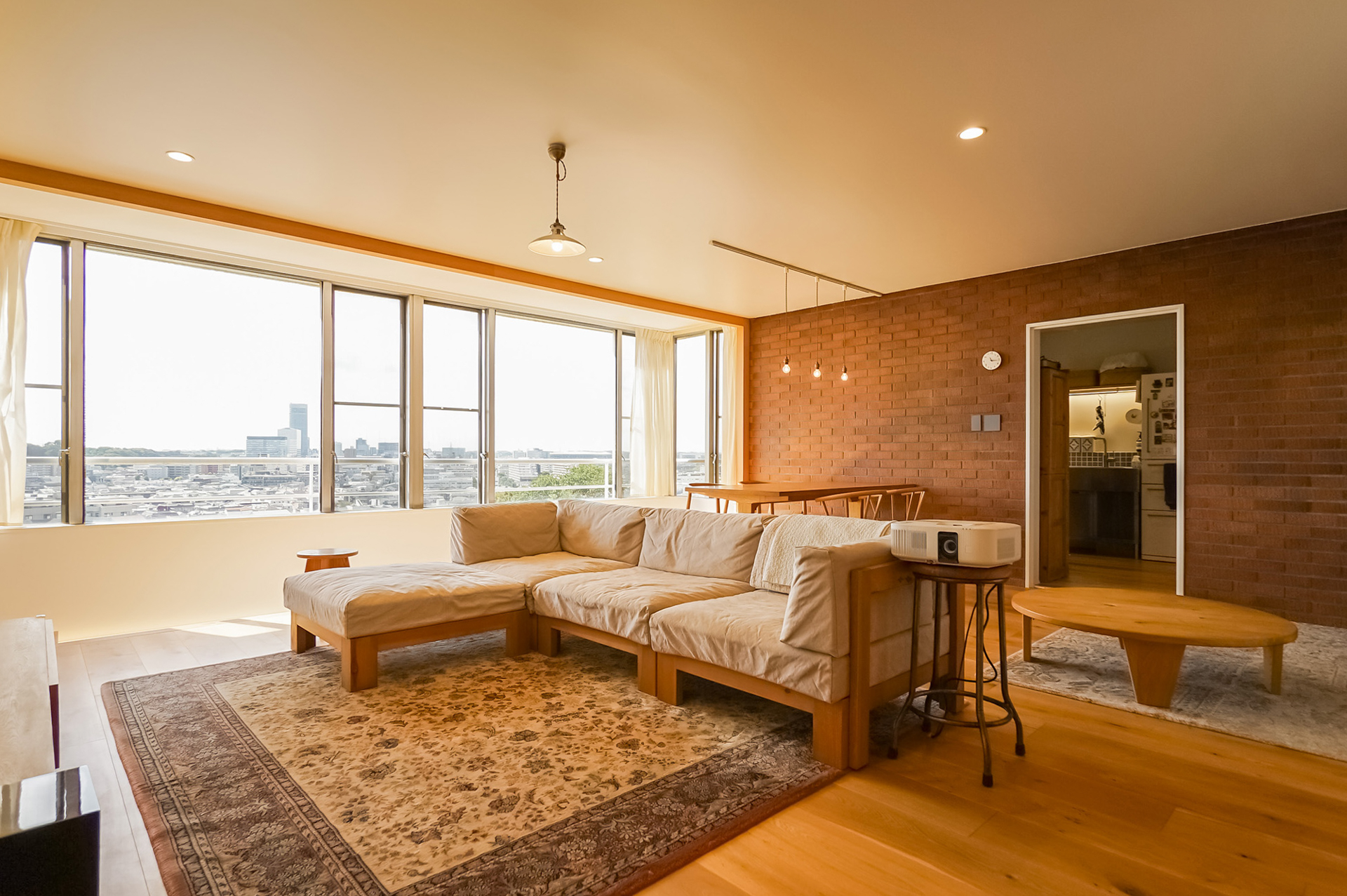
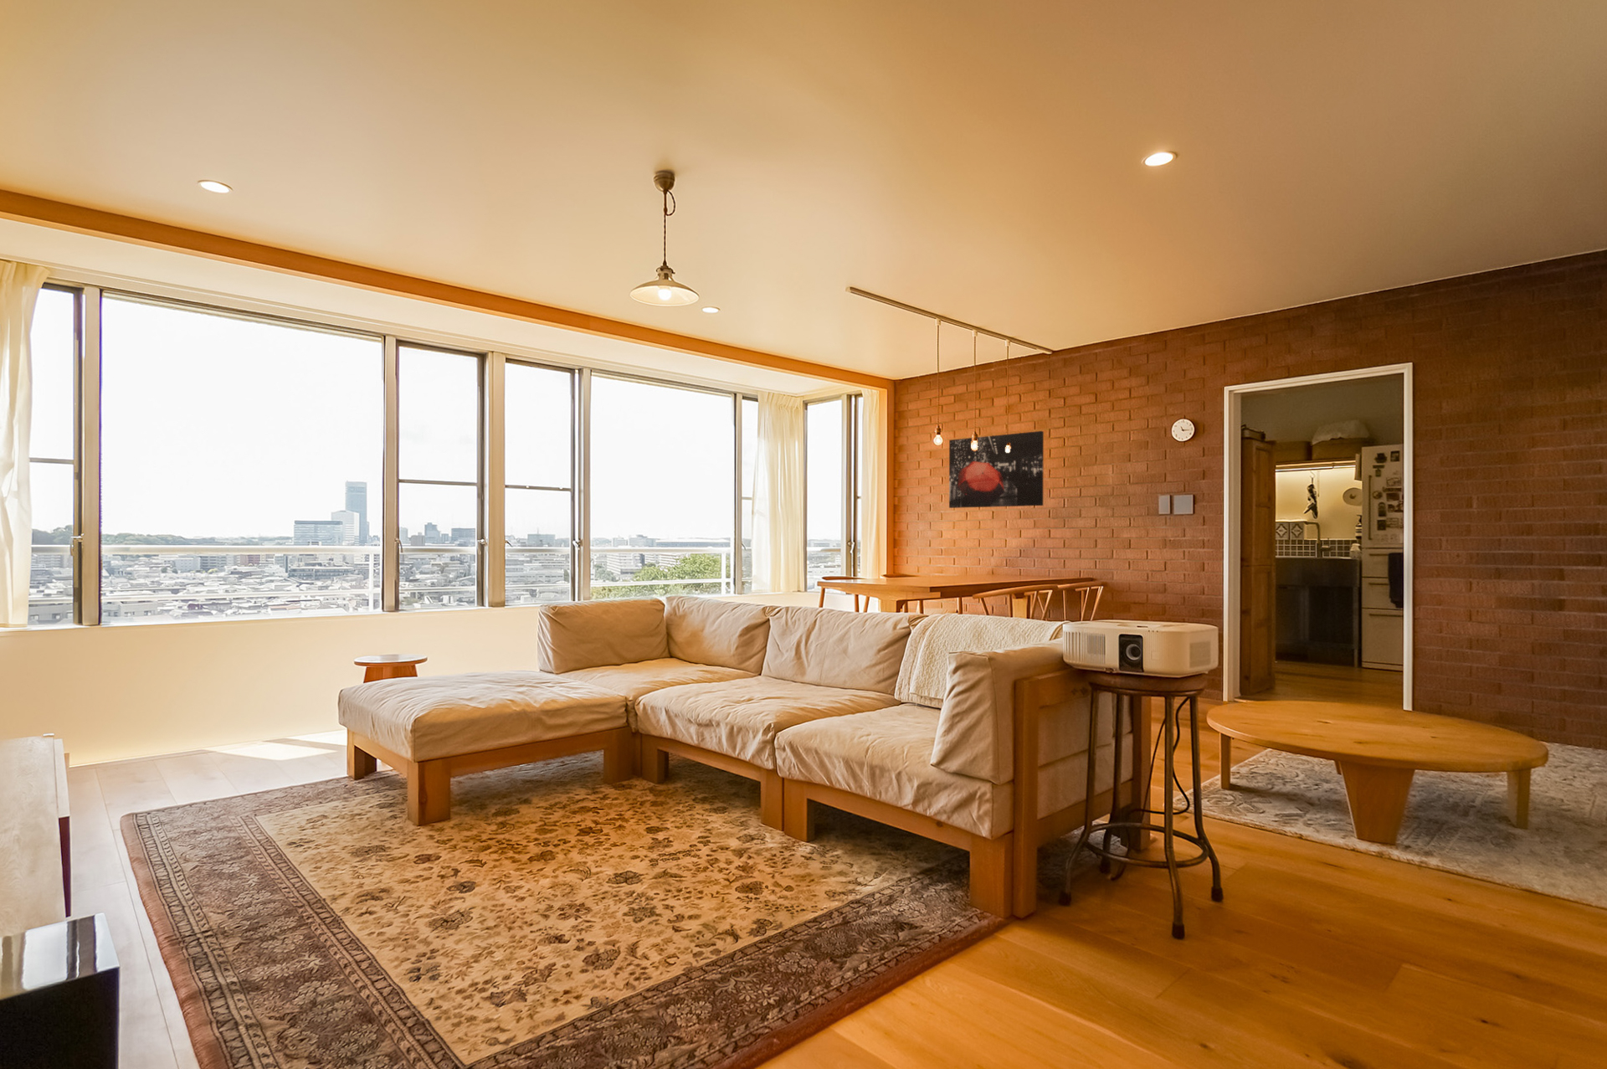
+ wall art [948,431,1045,509]
